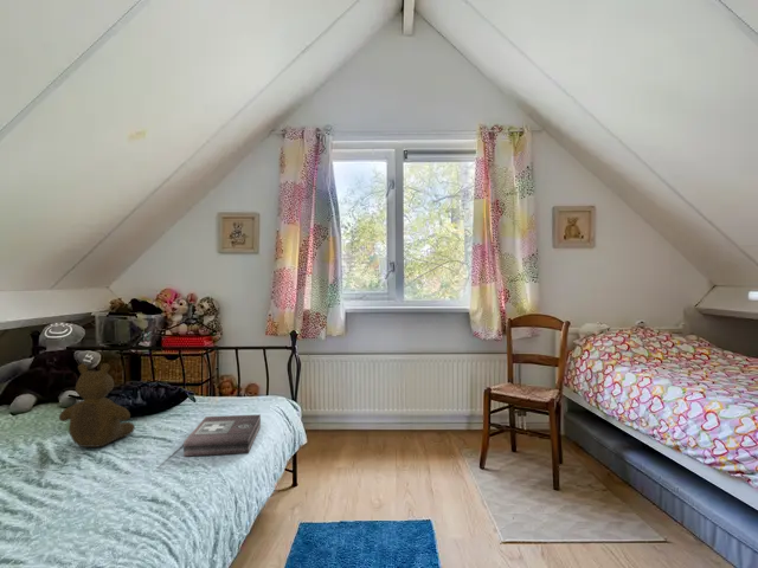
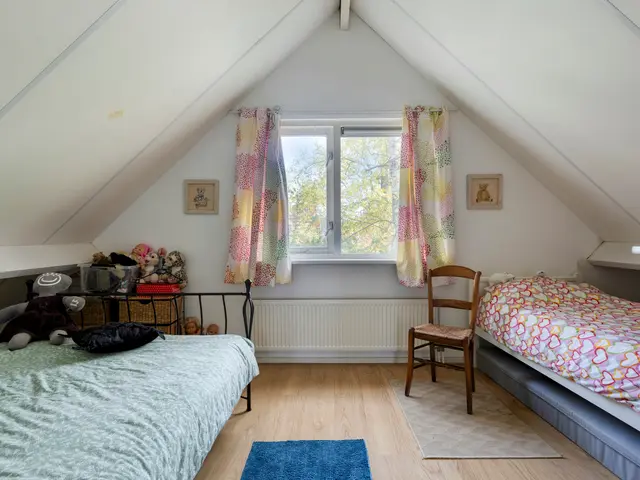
- teddy bear [58,362,136,448]
- first aid kit [182,414,262,458]
